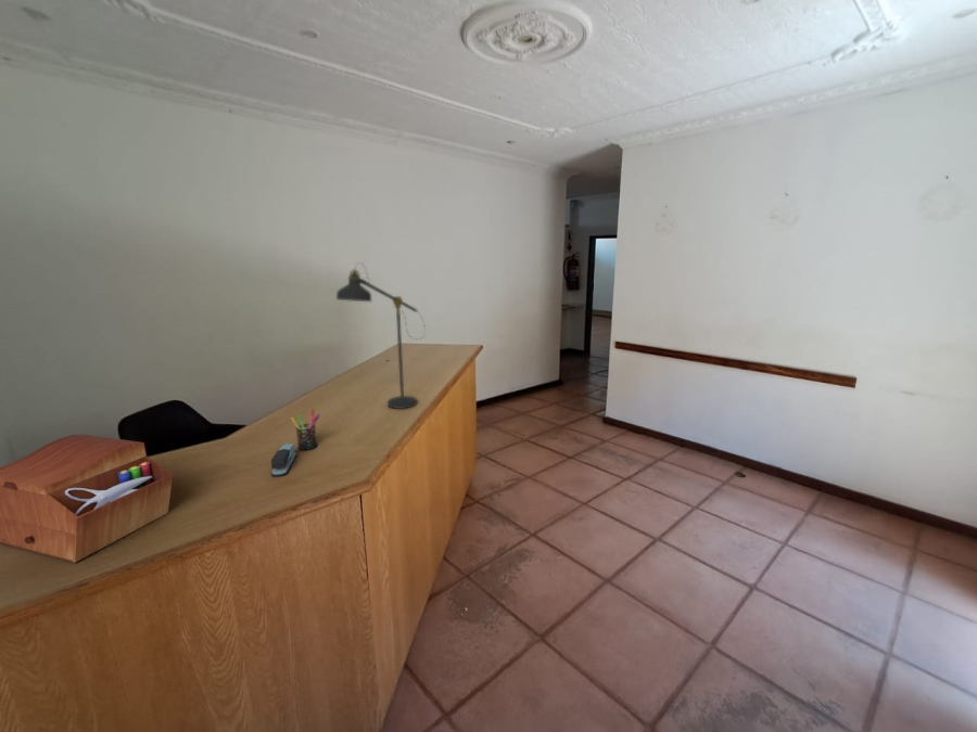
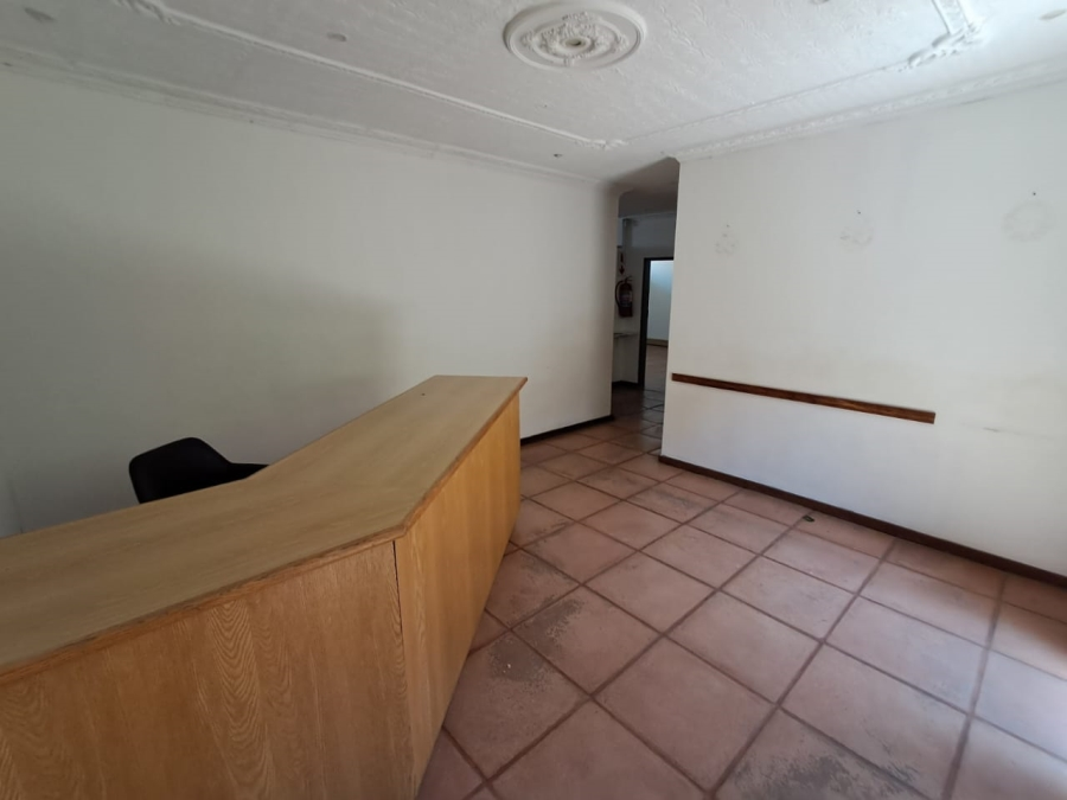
- desk lamp [335,261,427,410]
- sewing box [0,434,174,564]
- stapler [270,442,299,477]
- pen holder [290,408,321,451]
